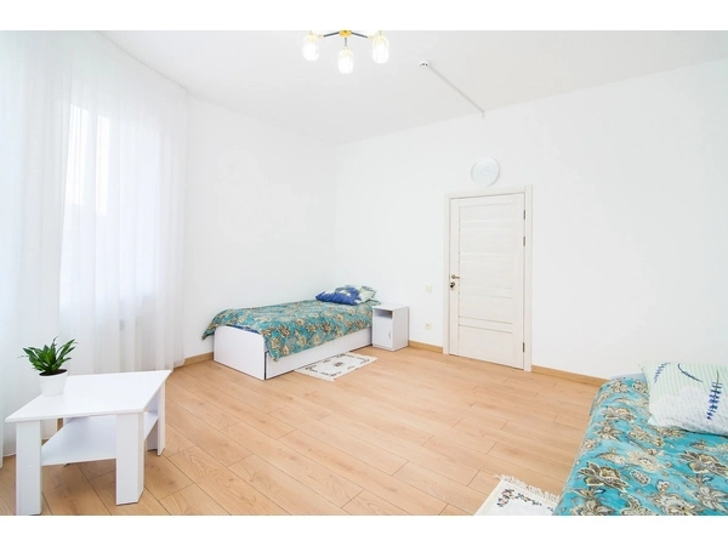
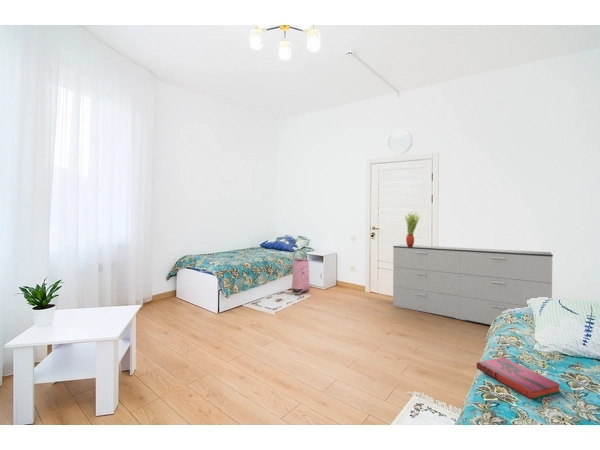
+ bag [291,258,310,295]
+ hardback book [476,357,561,400]
+ dresser [392,244,554,326]
+ potted plant [404,210,421,247]
